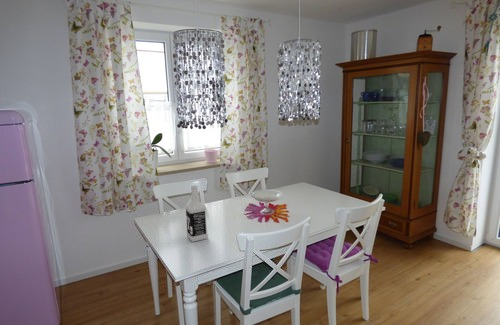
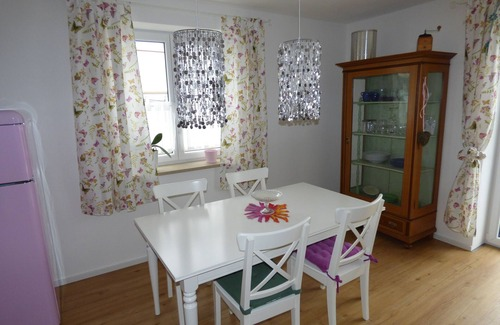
- vodka [184,184,209,243]
